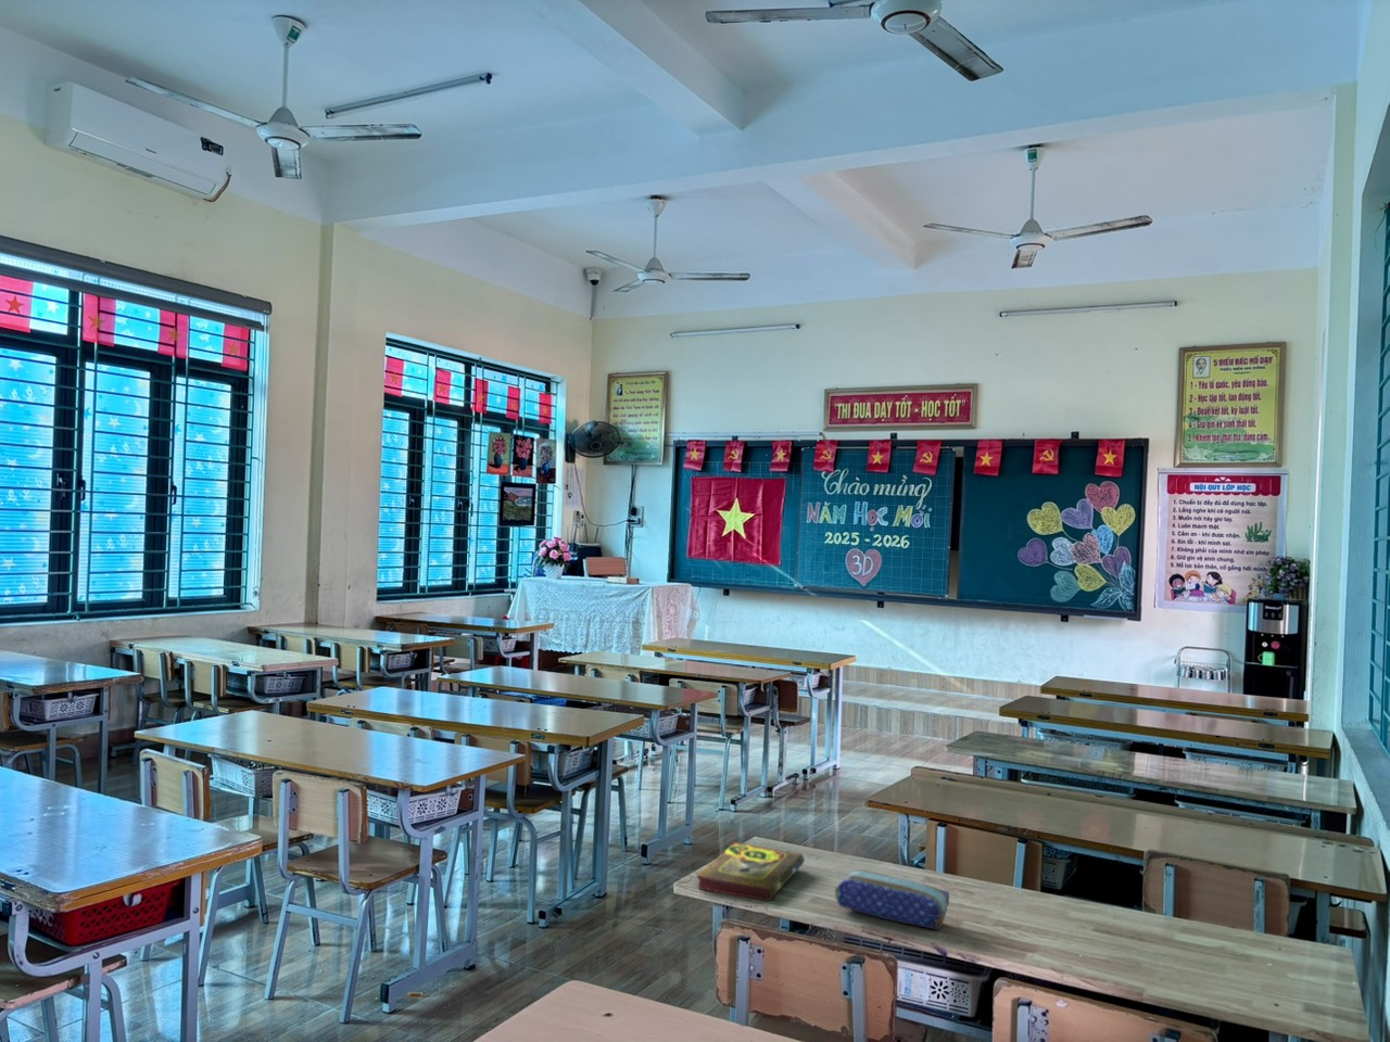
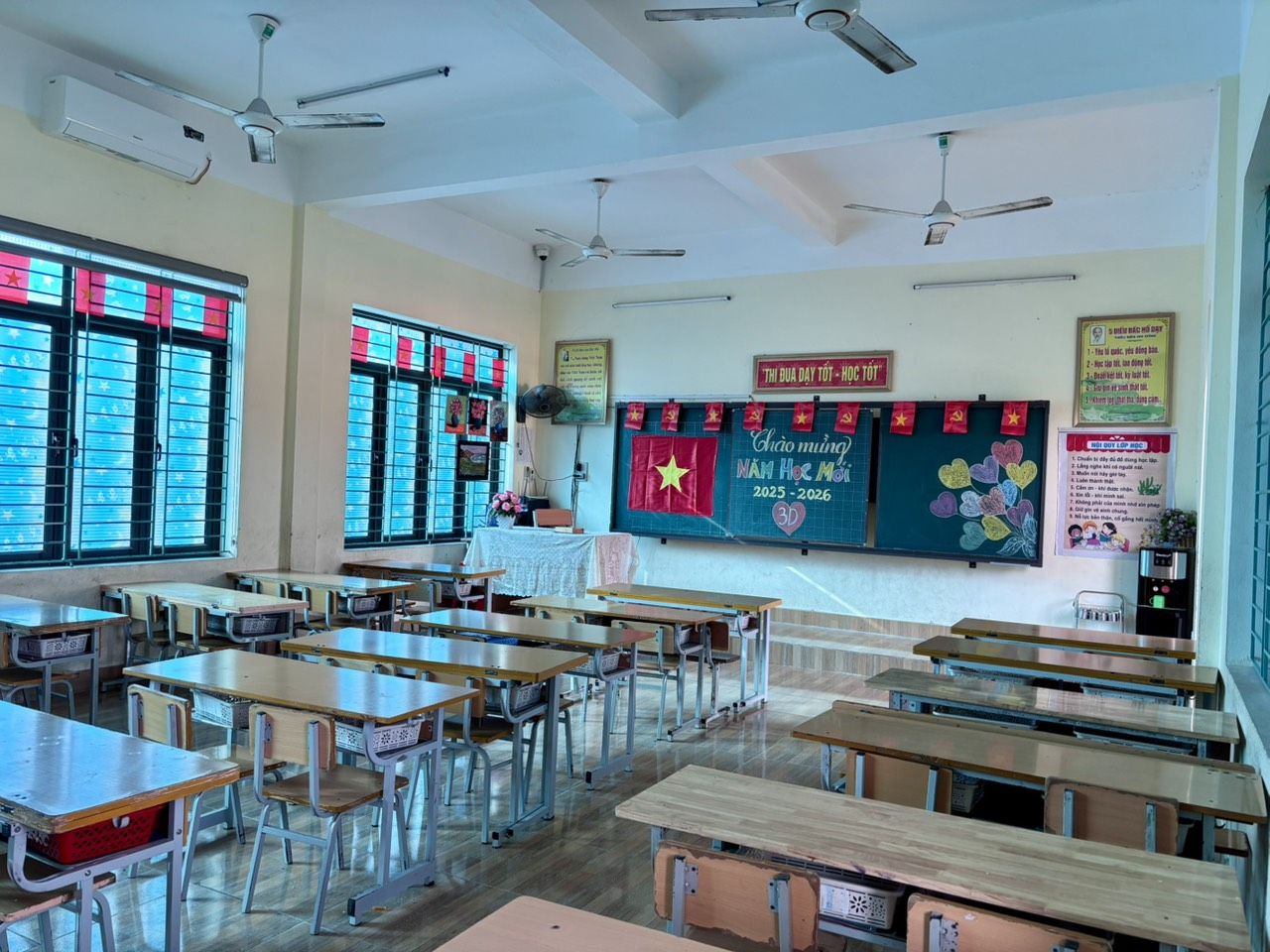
- pencil case [834,868,950,931]
- book [695,842,806,902]
